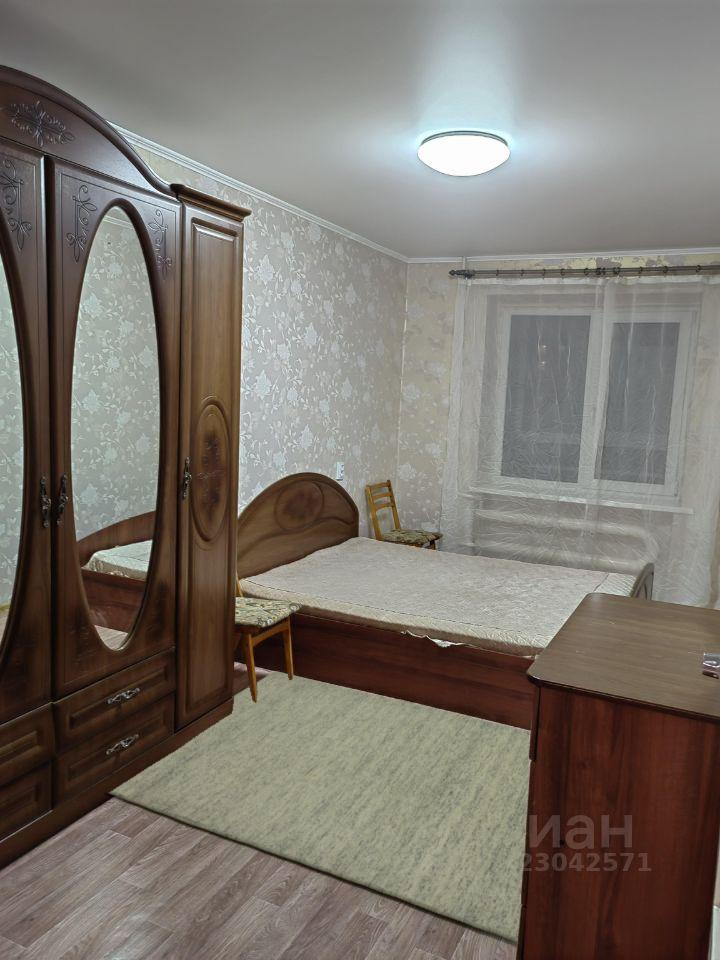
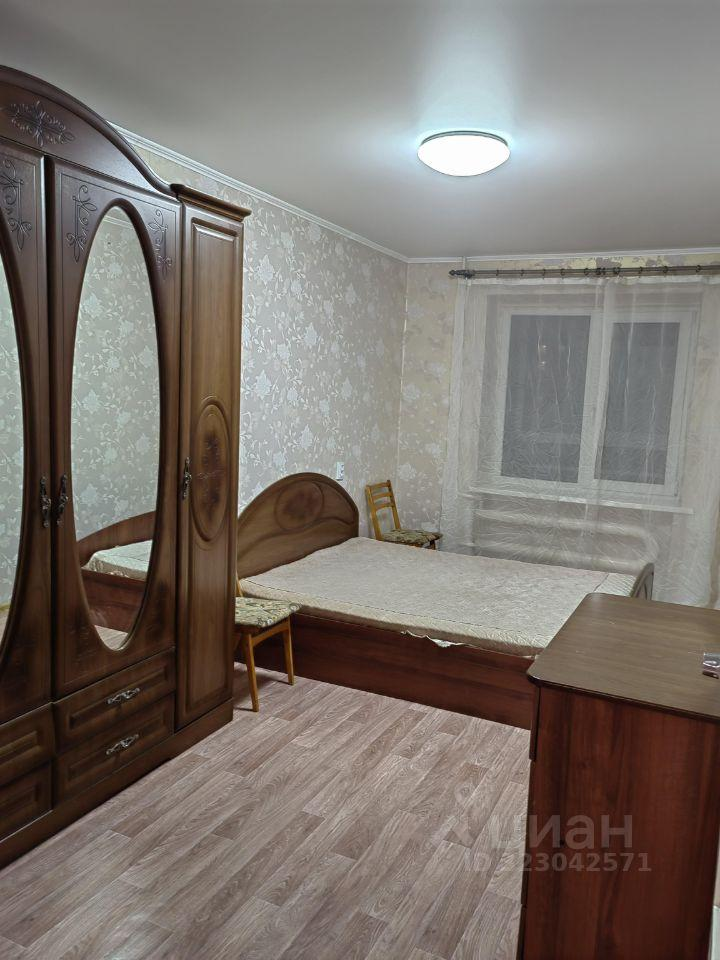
- rug [108,670,531,943]
